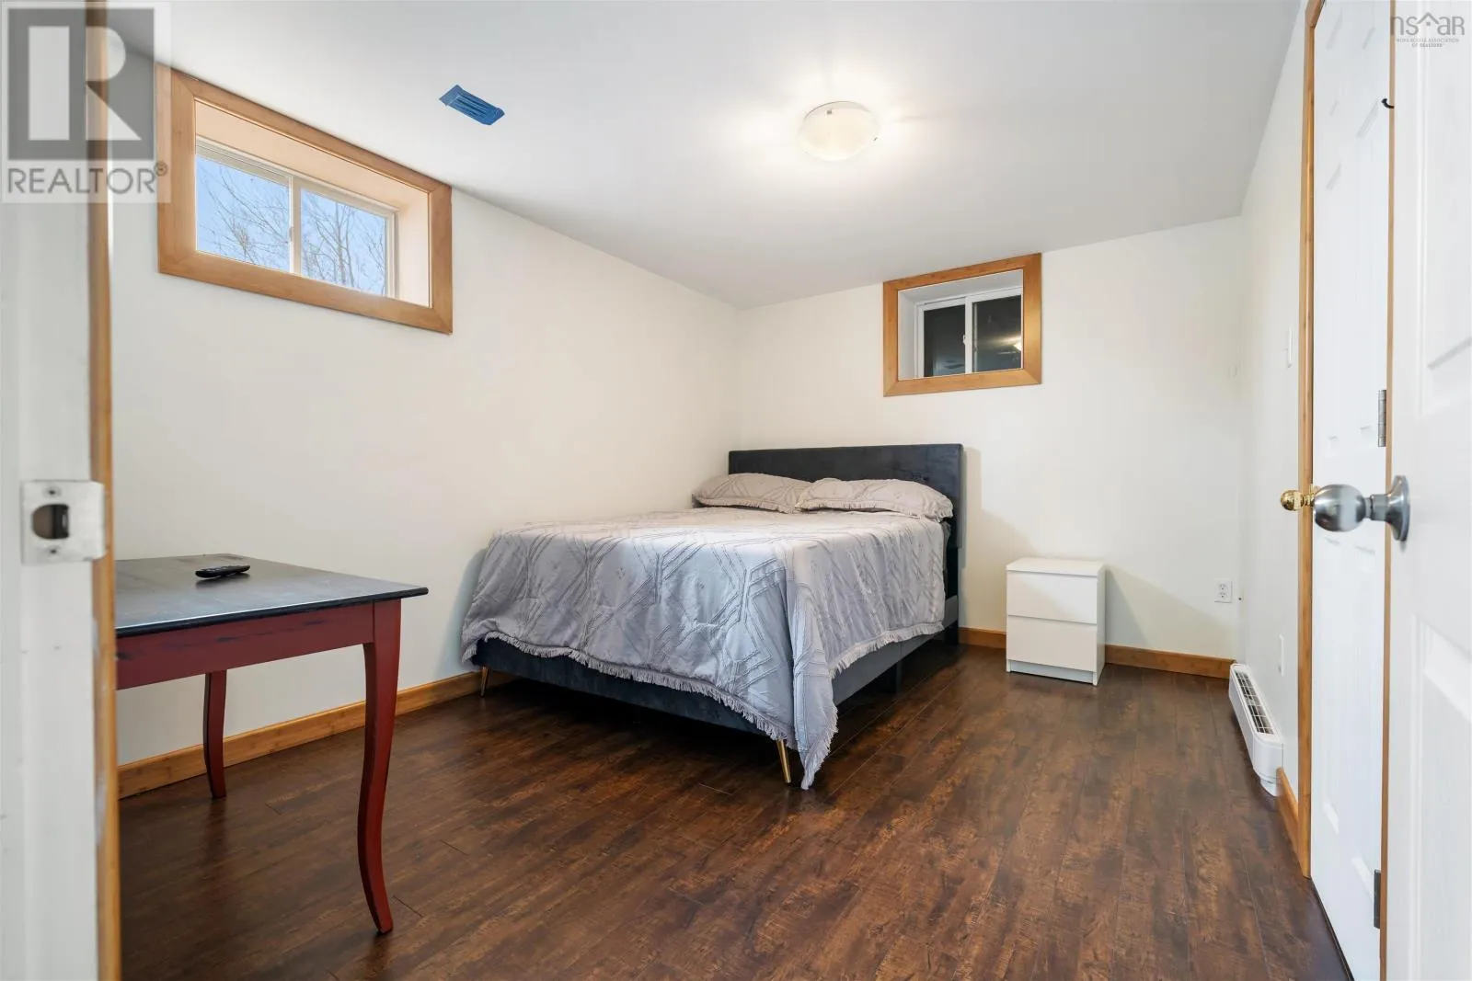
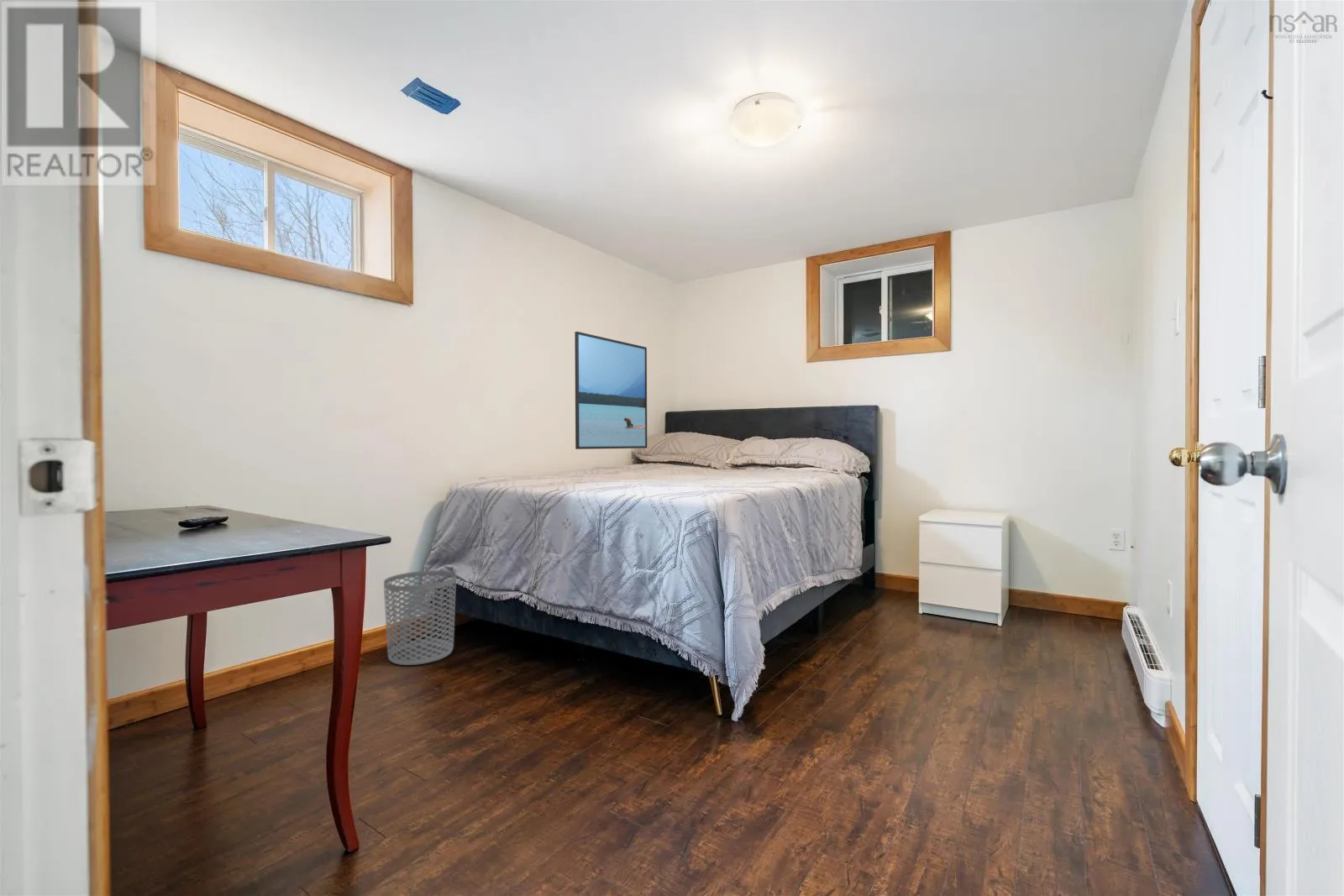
+ waste bin [383,569,457,666]
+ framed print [574,331,648,450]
